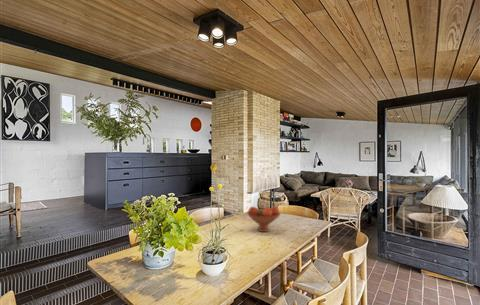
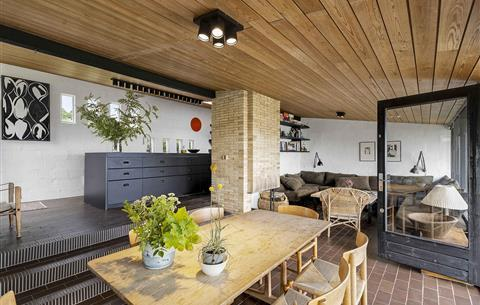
- fruit bowl [246,206,281,233]
